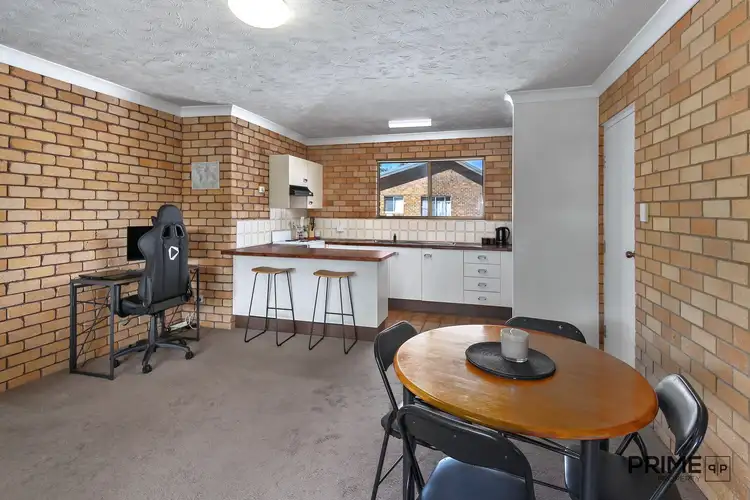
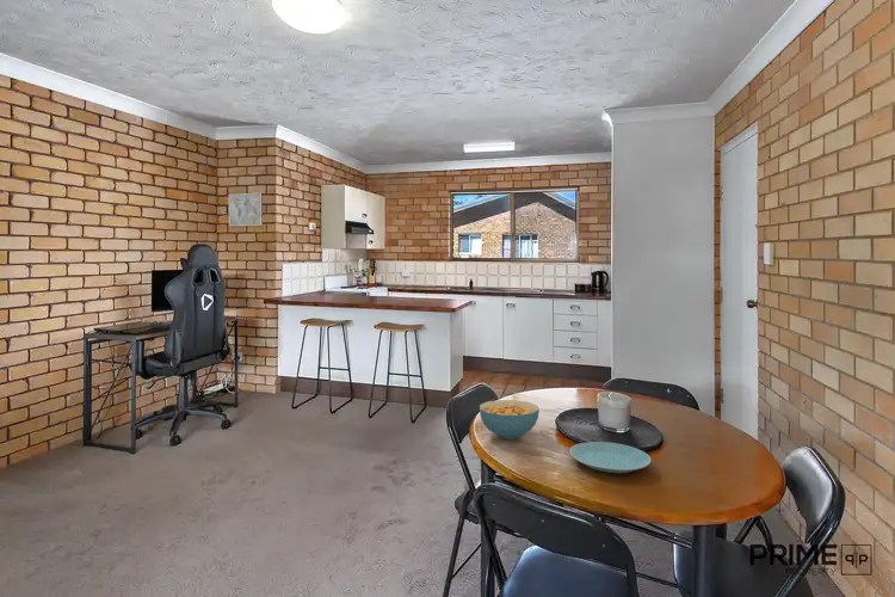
+ plate [568,441,653,474]
+ cereal bowl [479,399,541,441]
